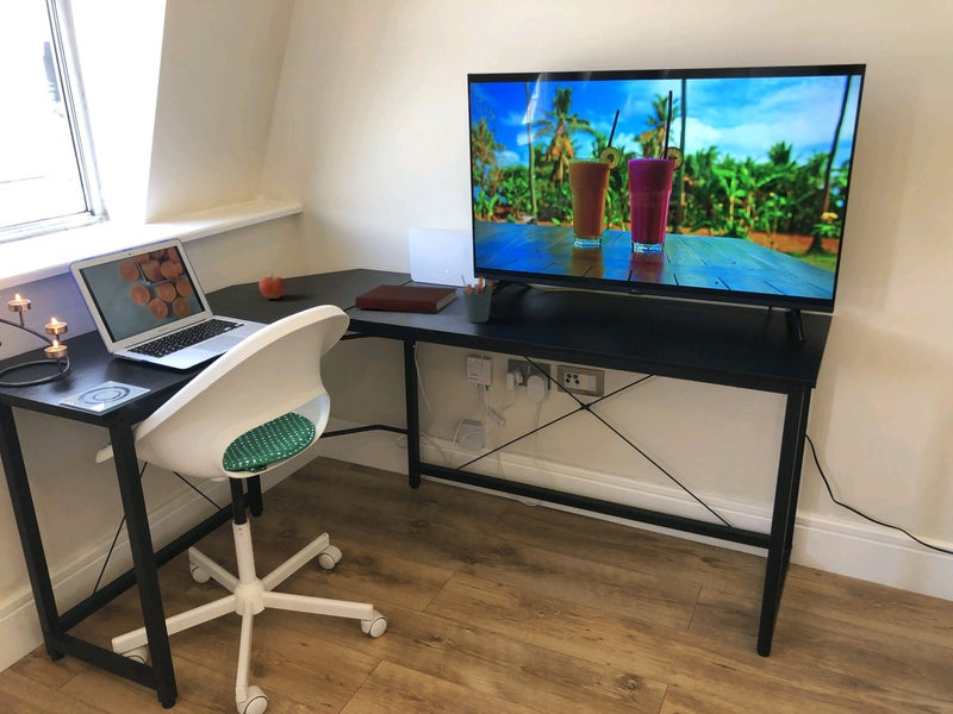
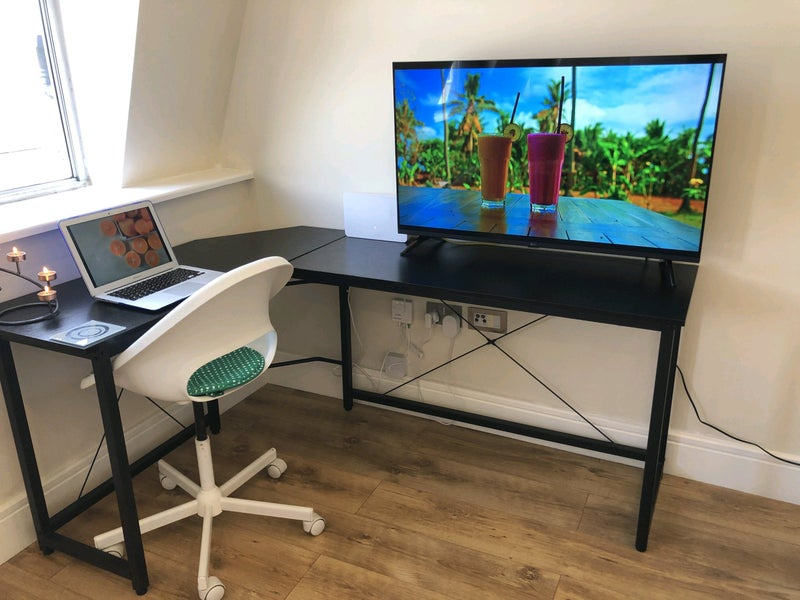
- pen holder [460,274,494,324]
- notebook [354,283,459,314]
- apple [259,273,286,300]
